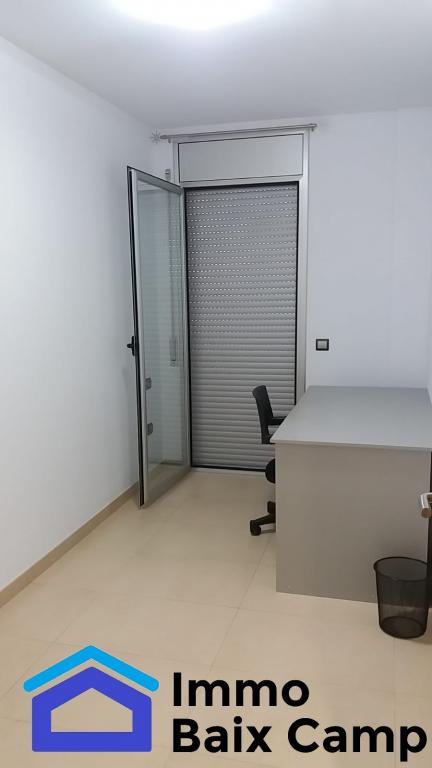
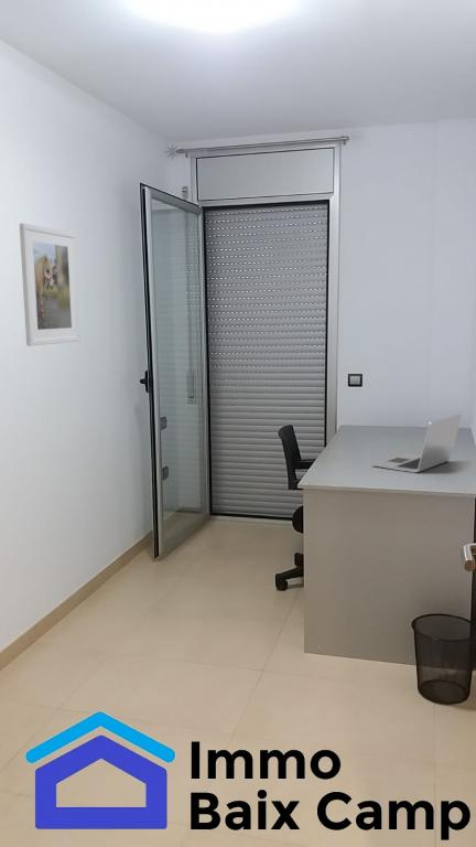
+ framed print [19,222,82,347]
+ laptop [371,412,463,474]
